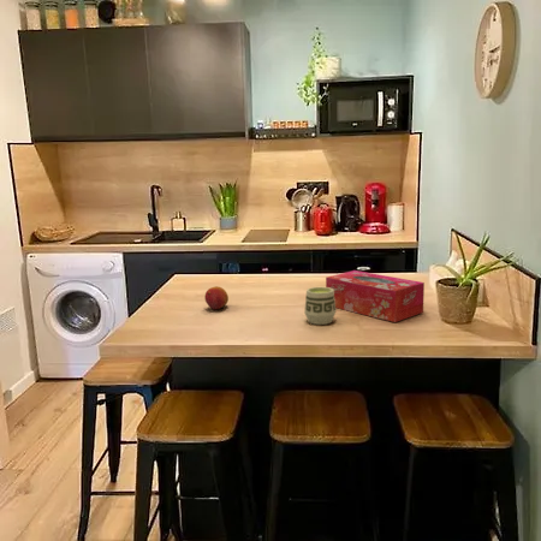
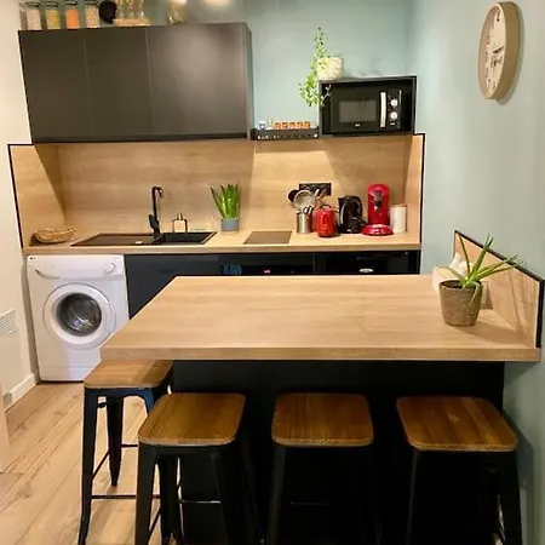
- cup [303,286,337,326]
- fruit [203,285,230,310]
- tissue box [325,269,426,323]
